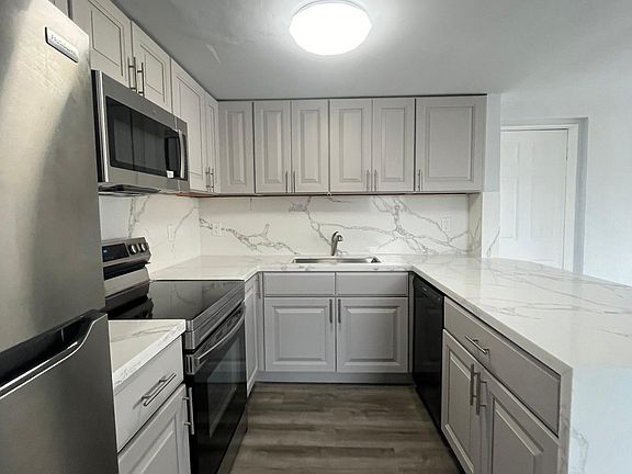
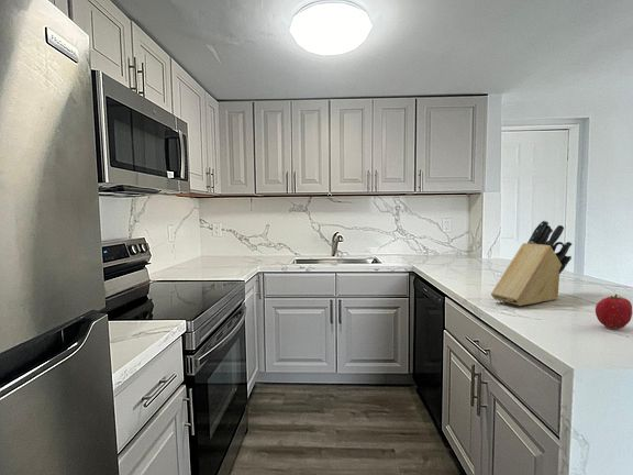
+ knife block [490,219,573,307]
+ fruit [595,292,633,329]
